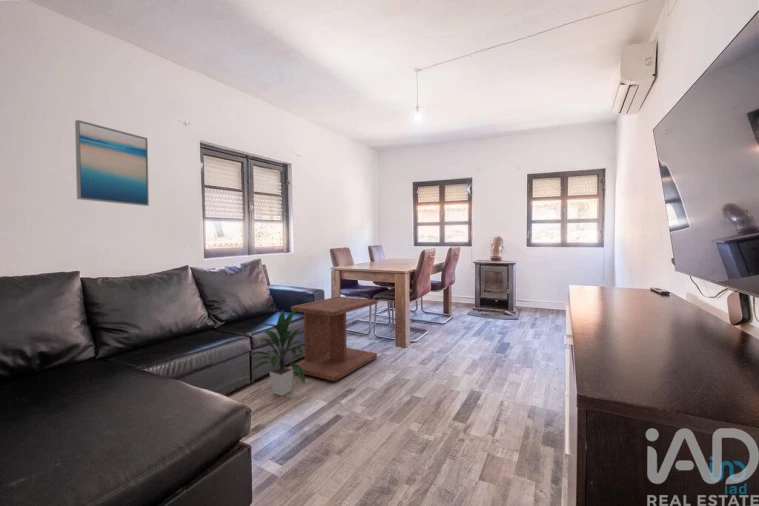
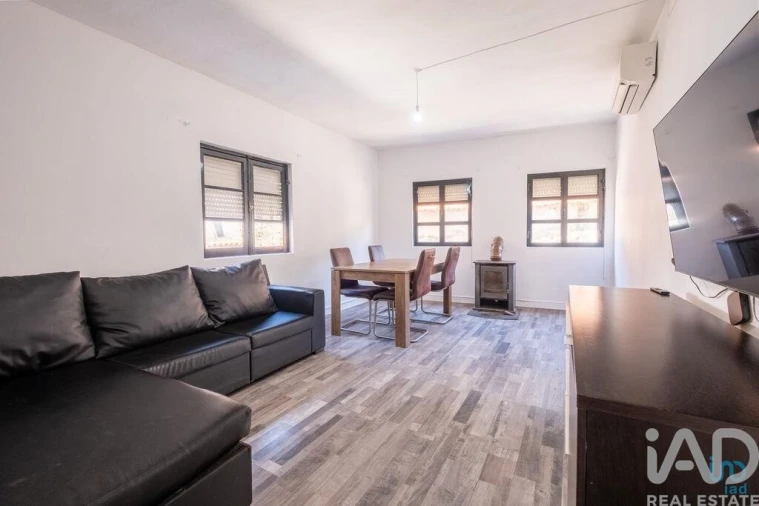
- side table [290,296,378,382]
- indoor plant [244,309,309,397]
- wall art [74,119,150,207]
